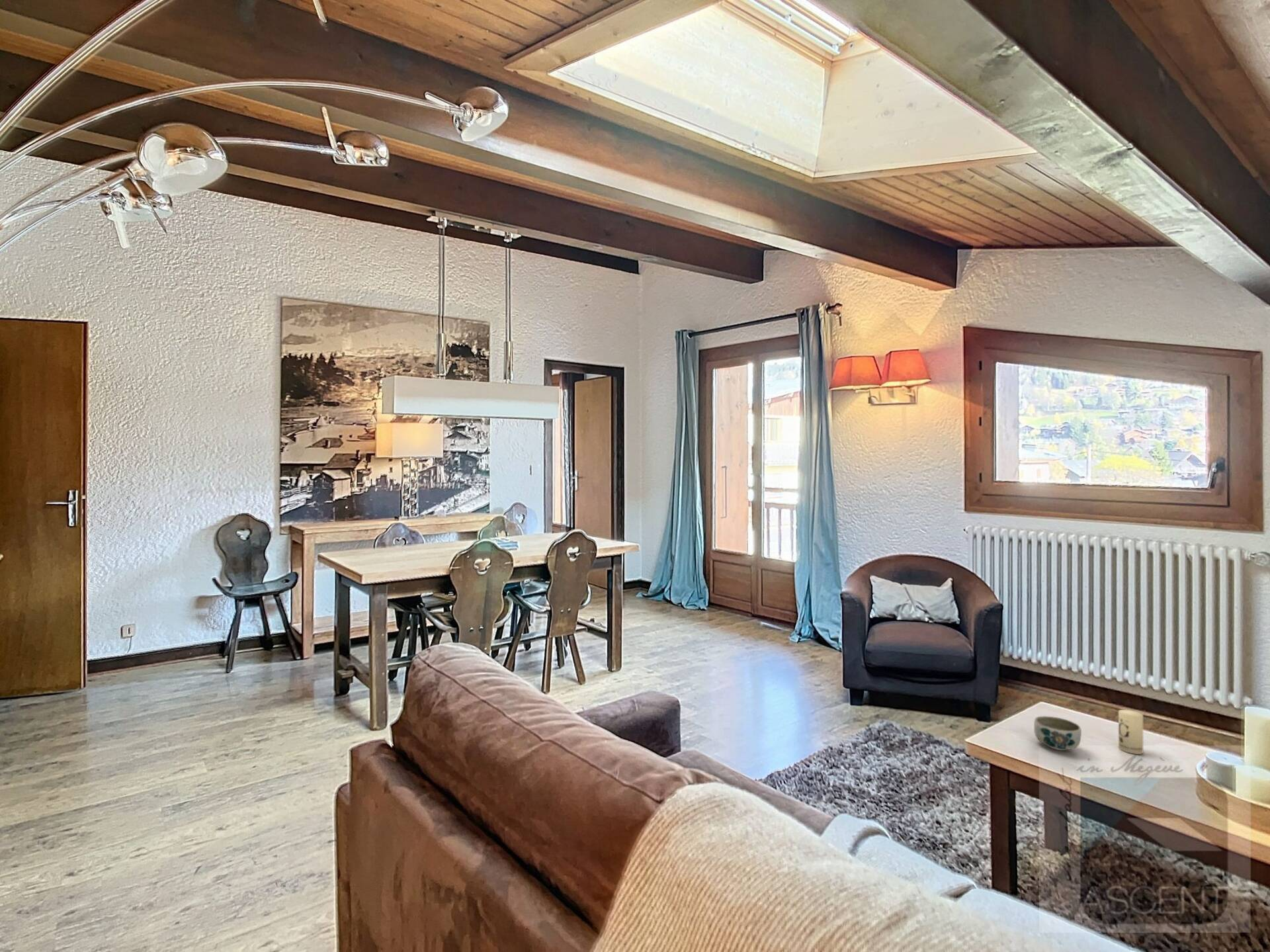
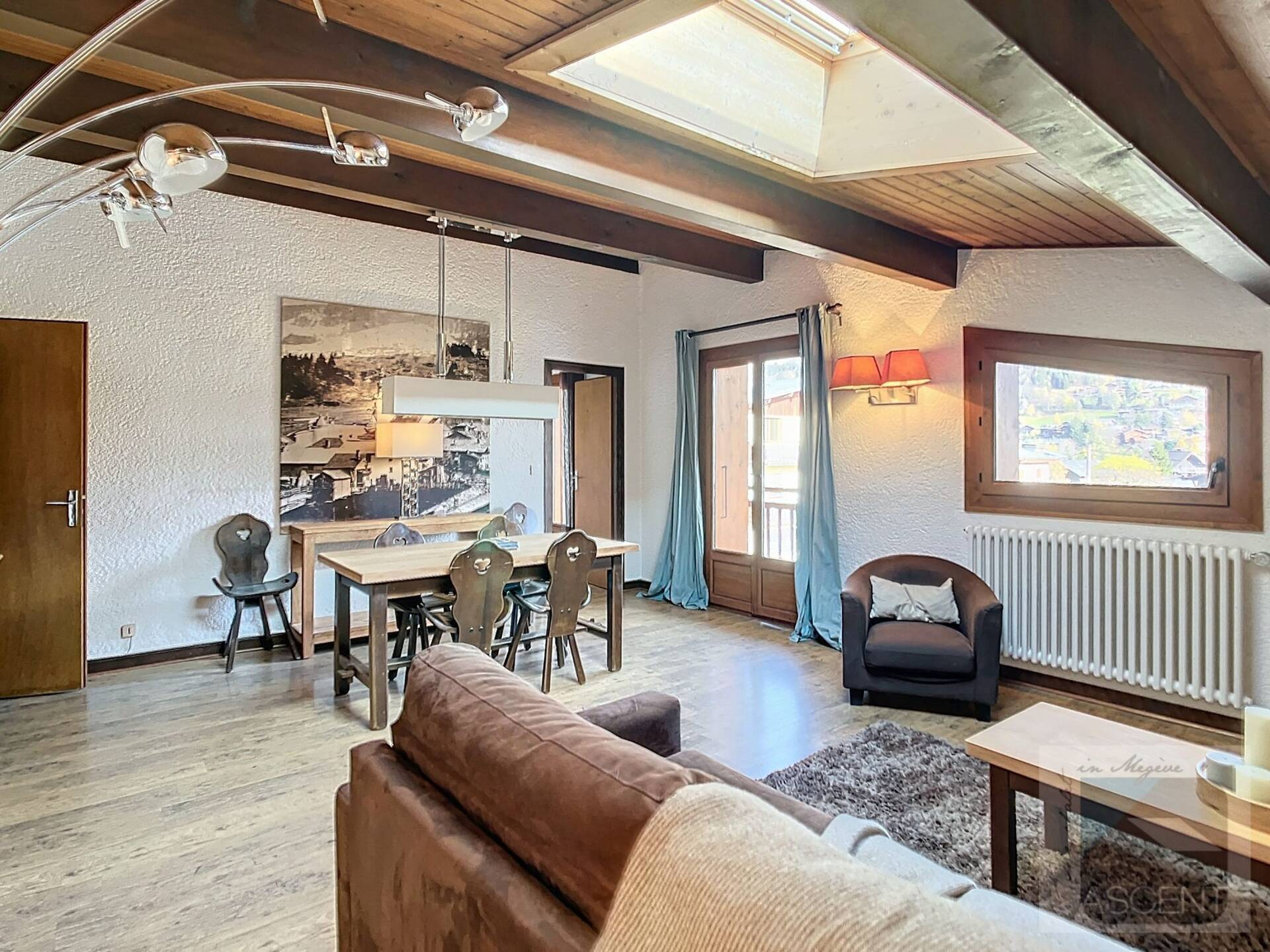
- candle [1118,709,1144,755]
- bowl [1033,715,1082,751]
